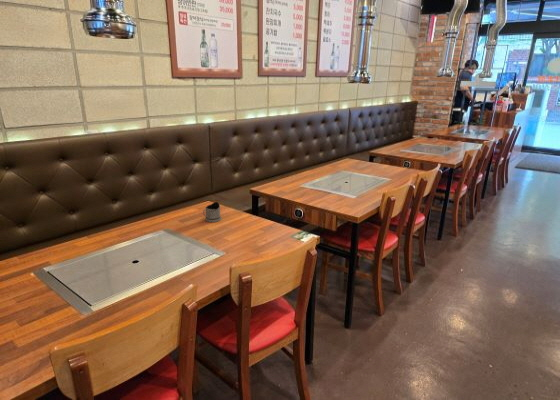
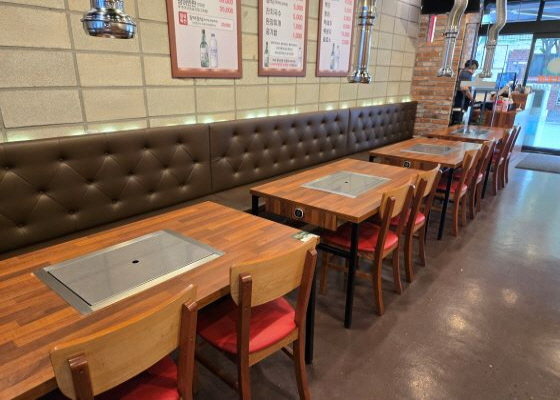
- tea glass holder [202,201,222,223]
